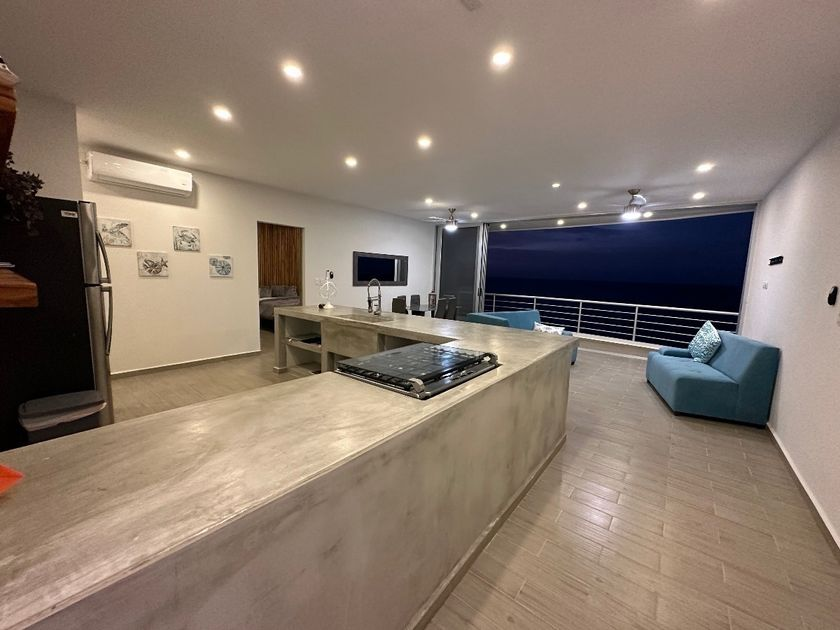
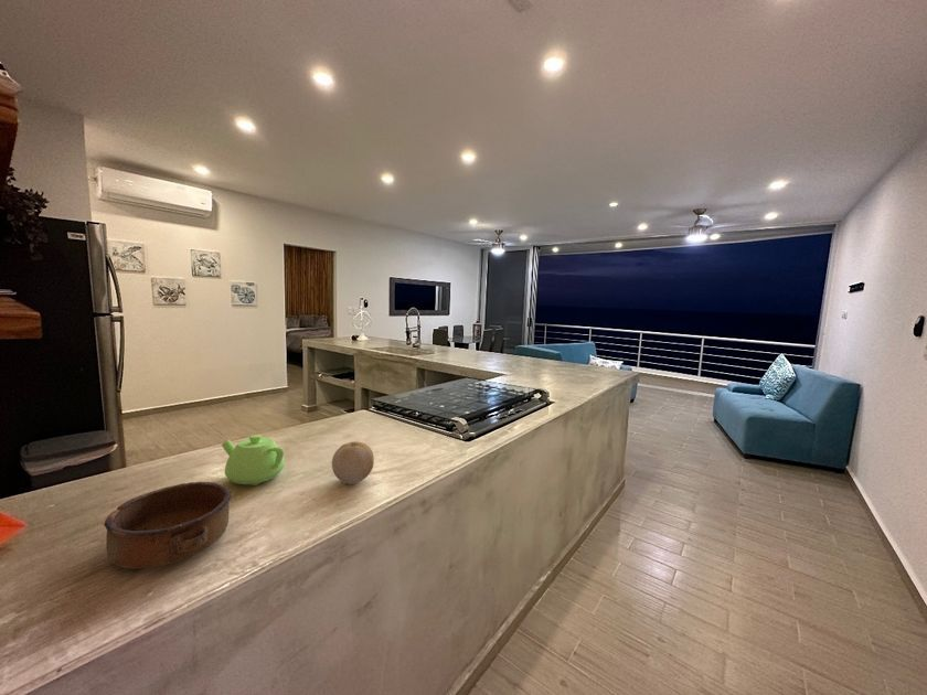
+ teapot [221,434,286,487]
+ fruit [331,440,375,485]
+ bowl [103,481,232,570]
